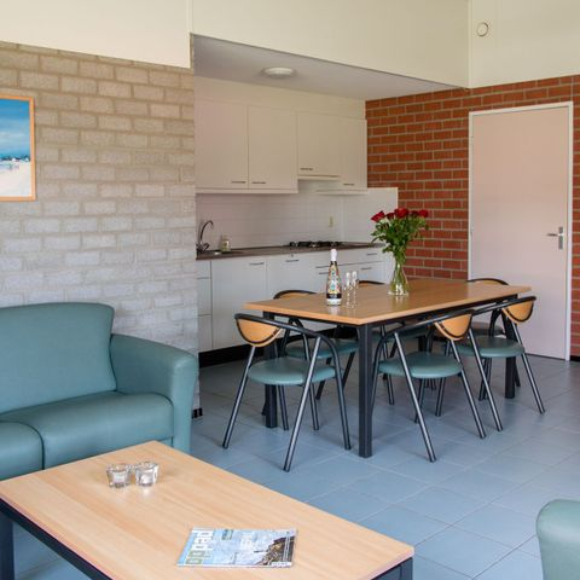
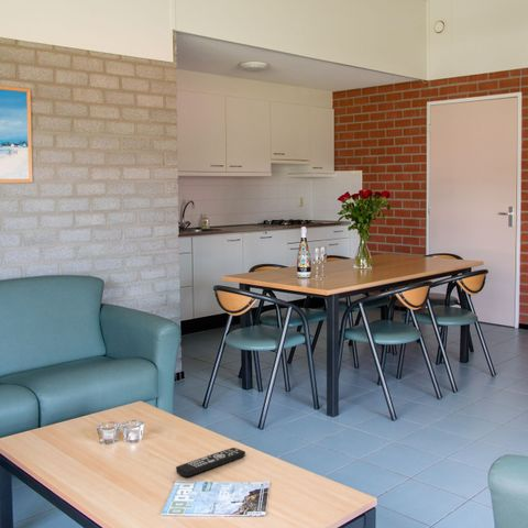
+ remote control [175,447,246,477]
